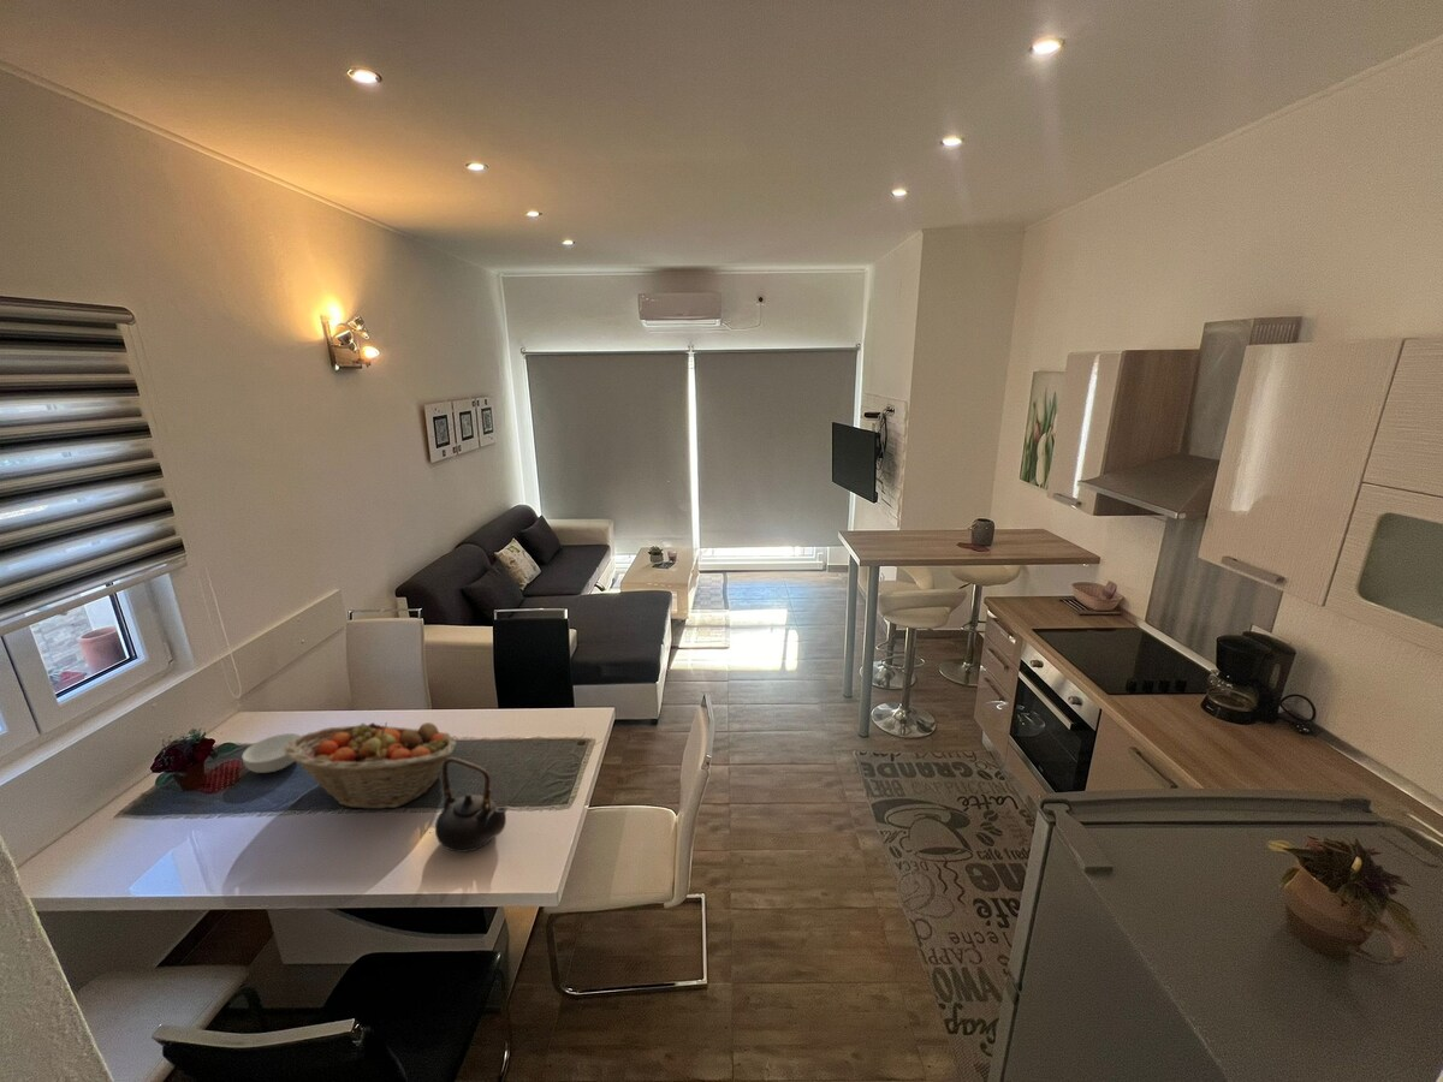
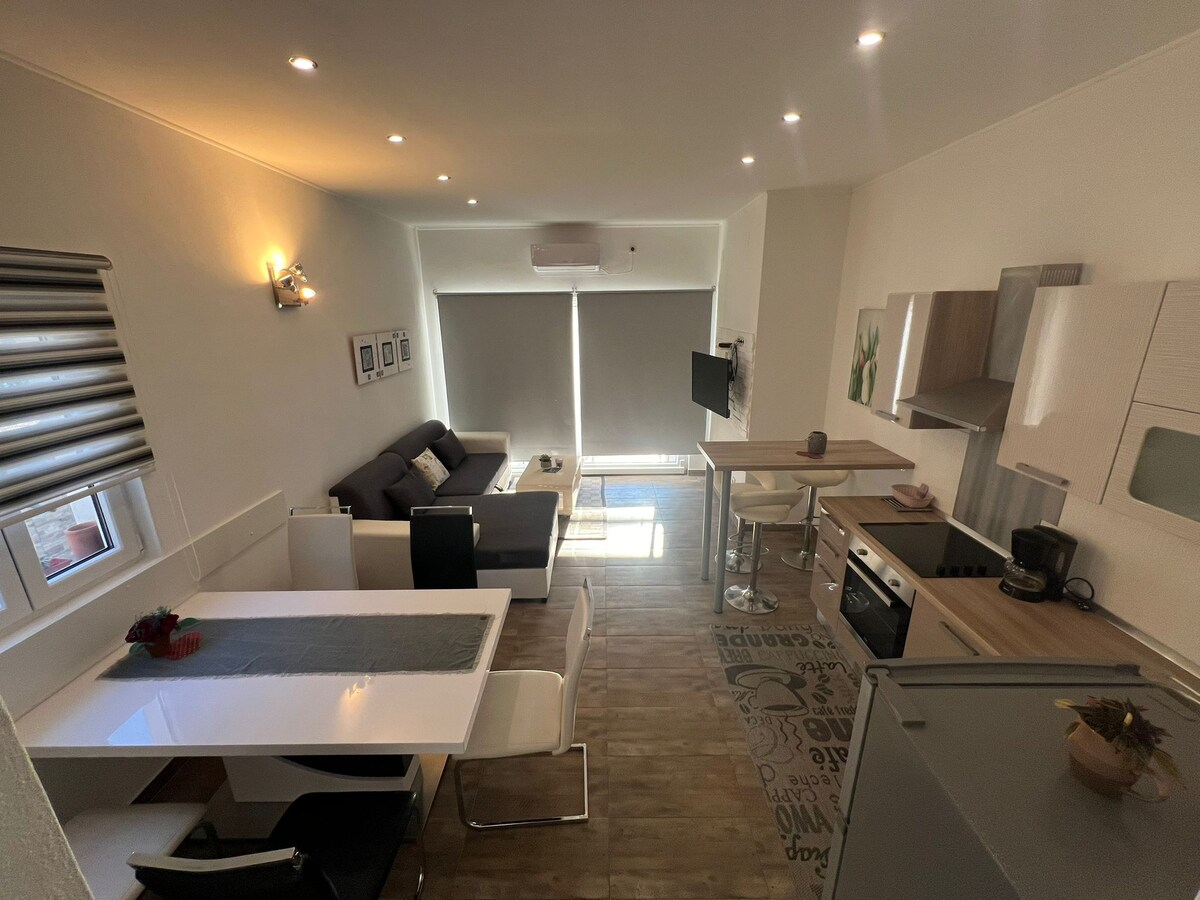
- cereal bowl [240,732,301,774]
- fruit basket [284,721,458,810]
- teapot [434,756,509,854]
